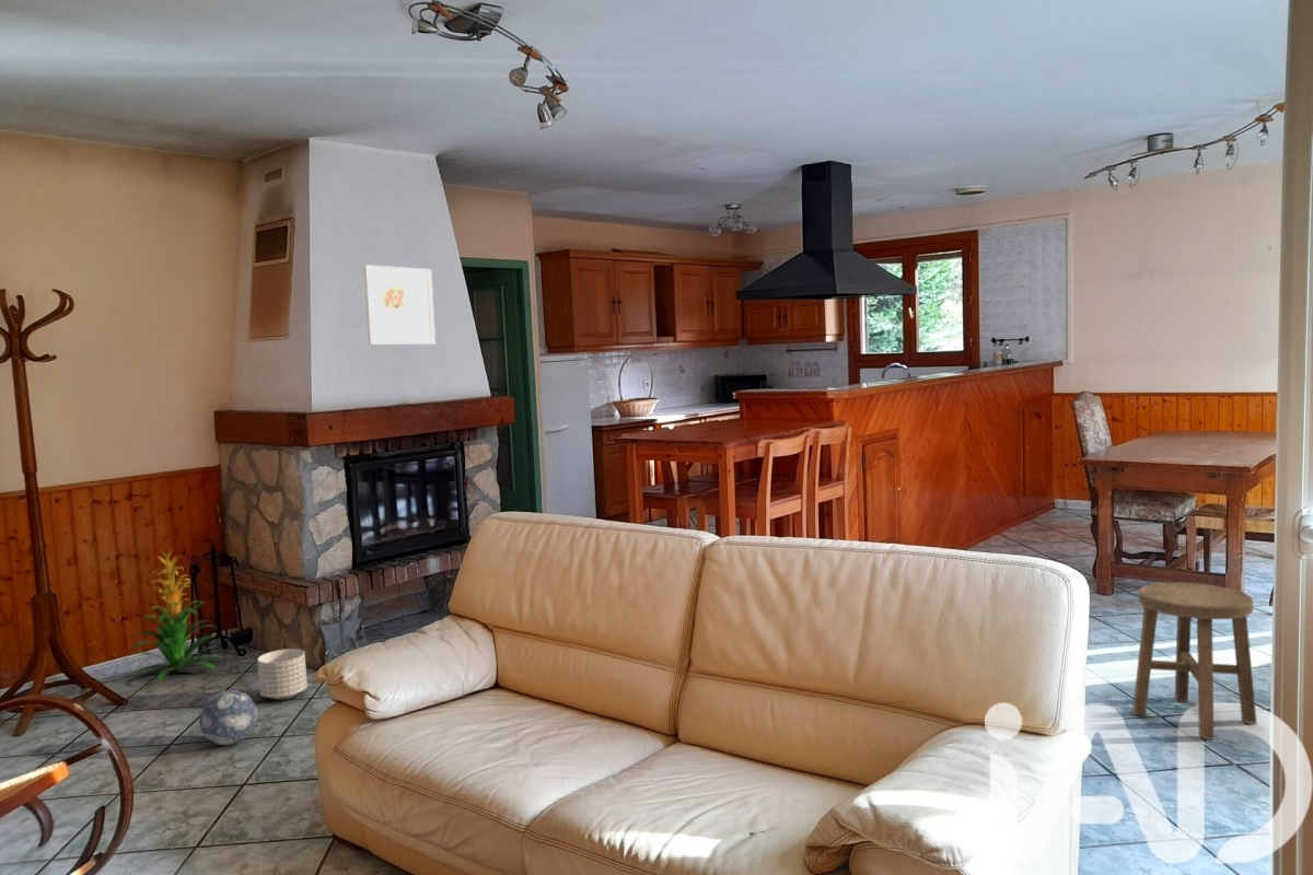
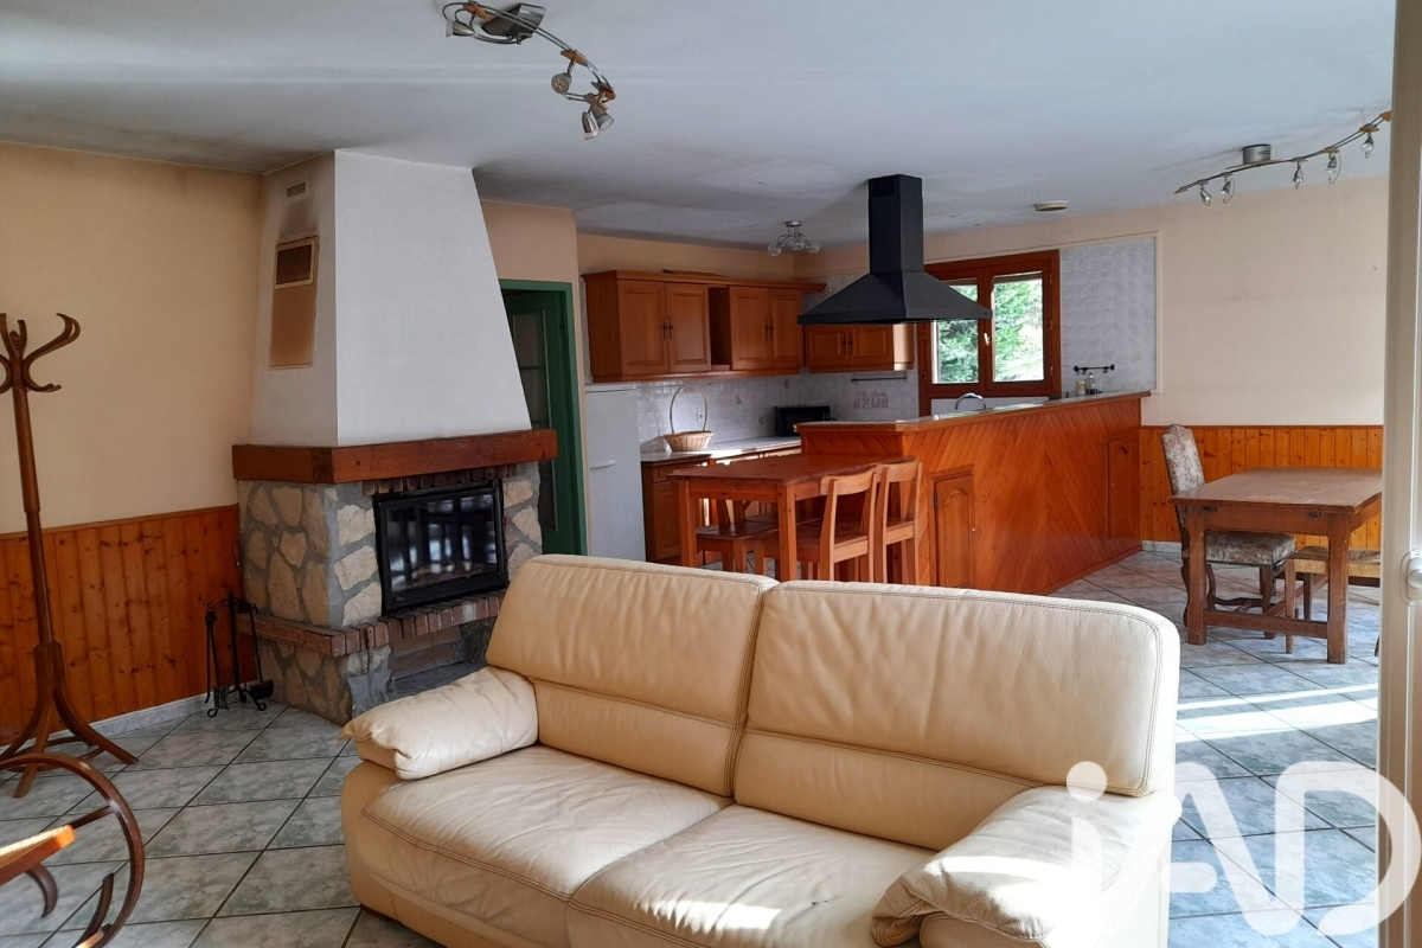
- decorative ball [198,689,258,746]
- indoor plant [129,547,224,682]
- planter [256,648,309,701]
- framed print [362,264,437,346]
- stool [1131,582,1258,740]
